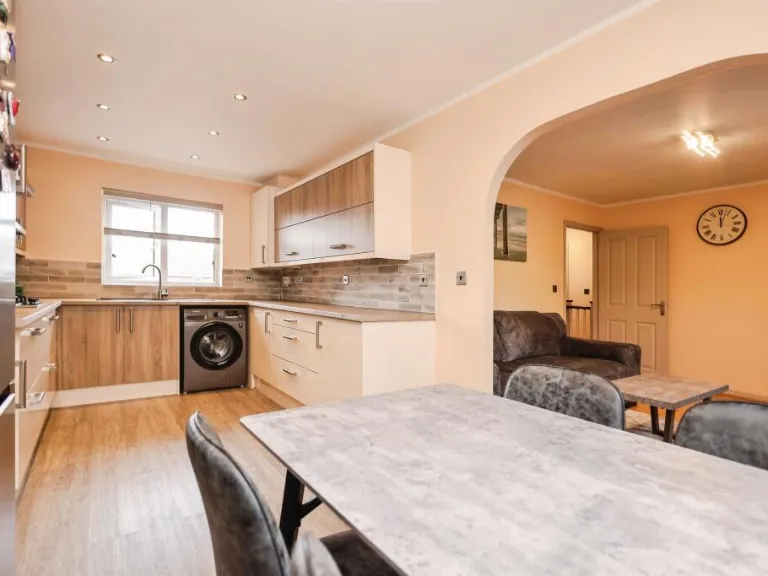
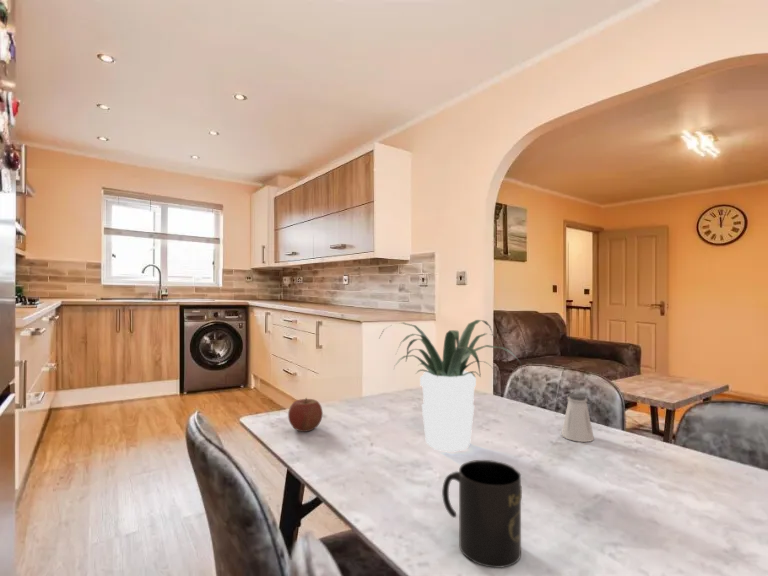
+ potted plant [379,319,525,453]
+ mug [441,459,523,569]
+ apple [287,397,324,433]
+ saltshaker [560,393,595,443]
